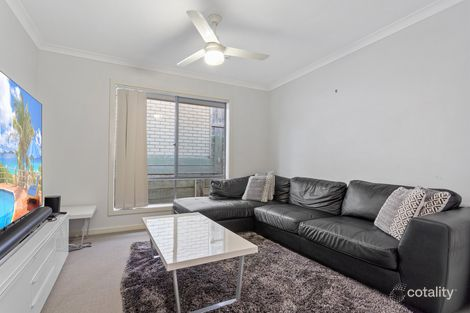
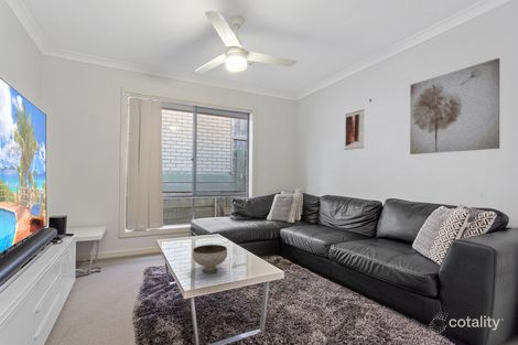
+ bowl [192,244,228,273]
+ wall art [344,108,366,151]
+ wall art [409,57,500,155]
